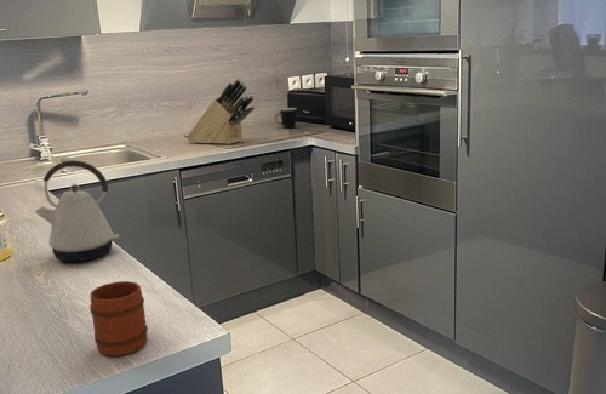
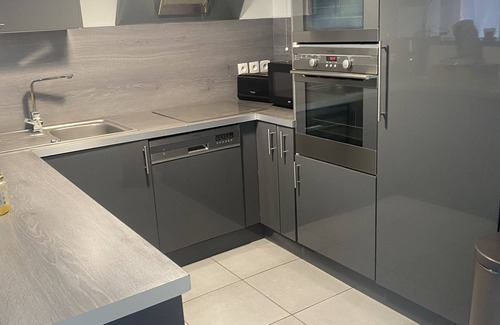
- mug [88,280,149,356]
- knife block [185,78,256,145]
- mug [274,107,298,130]
- kettle [34,159,120,263]
